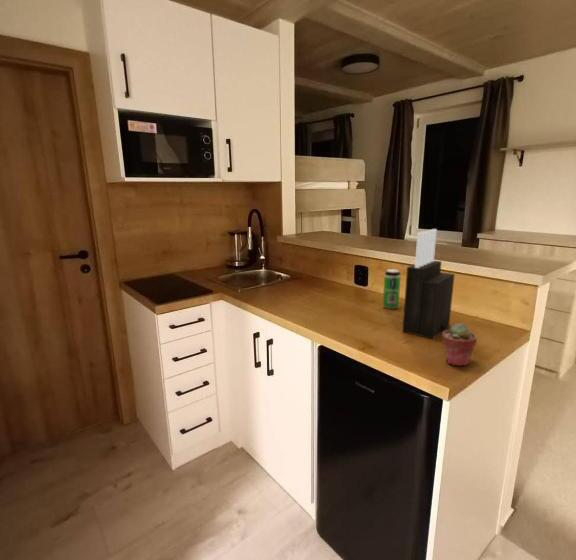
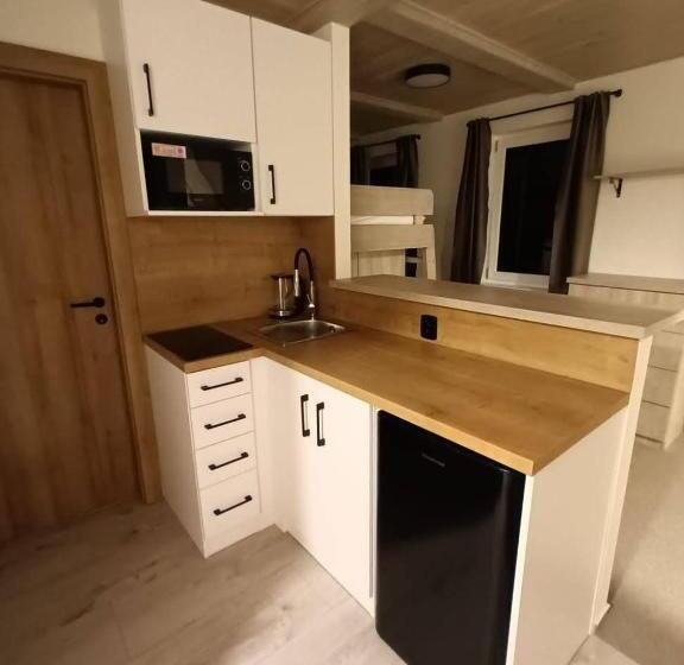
- knife block [401,228,456,340]
- potted succulent [441,322,478,367]
- beverage can [382,268,402,310]
